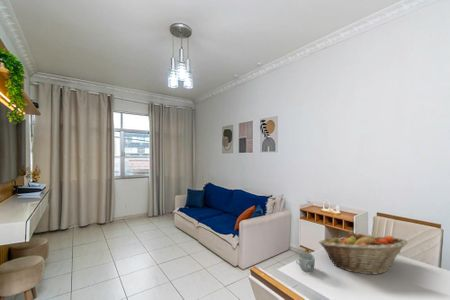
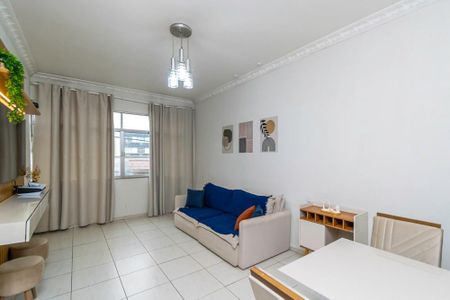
- mug [295,251,316,273]
- fruit basket [318,231,409,276]
